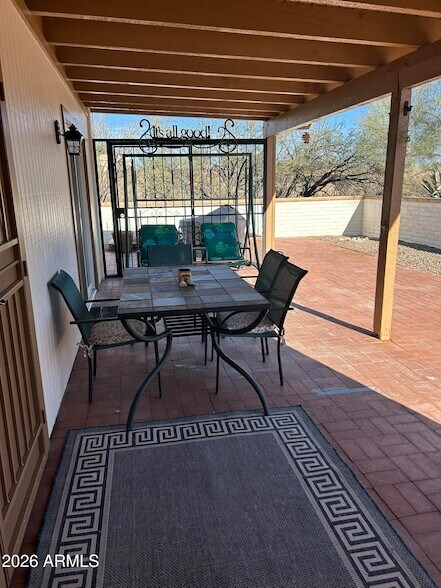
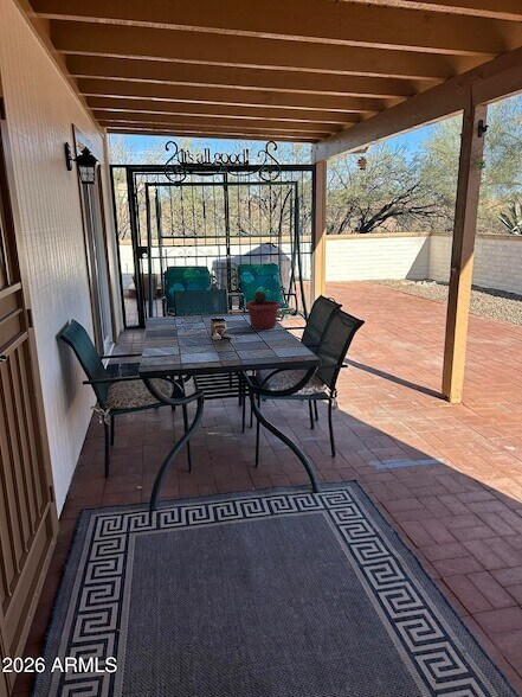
+ potted cactus [245,289,282,331]
